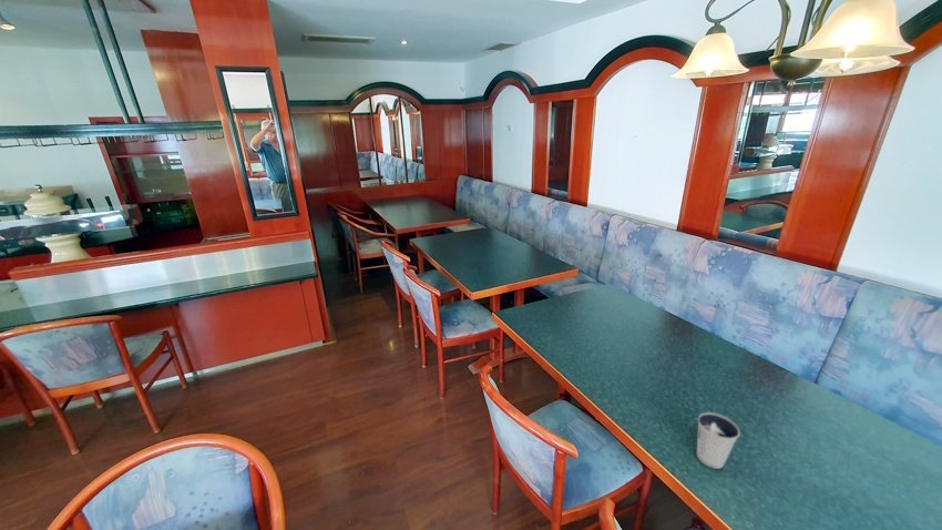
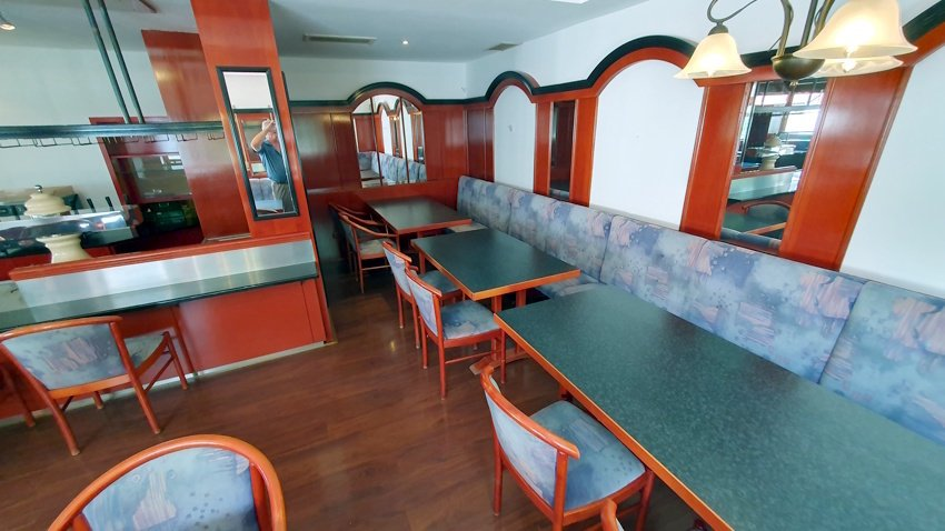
- dixie cup [696,411,741,470]
